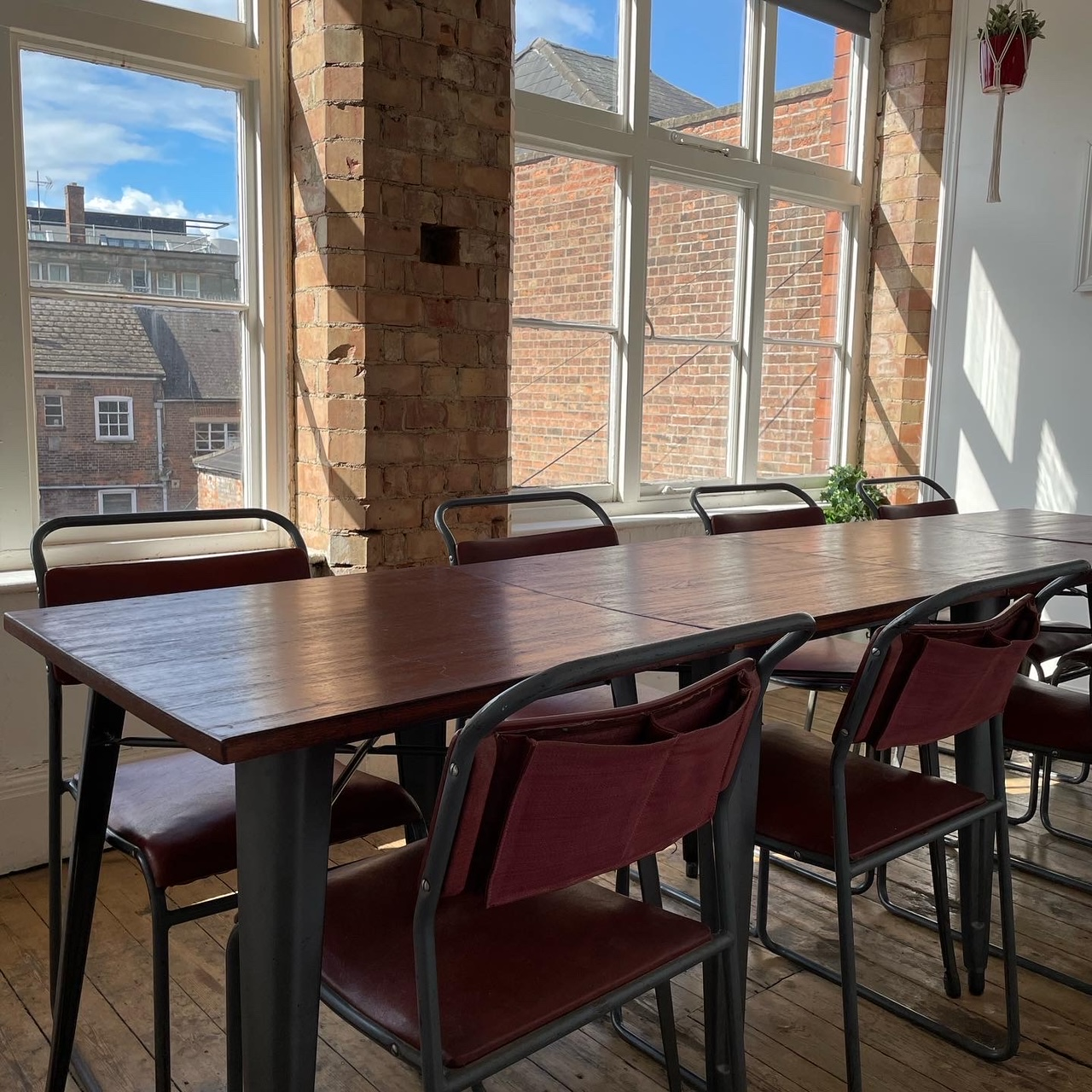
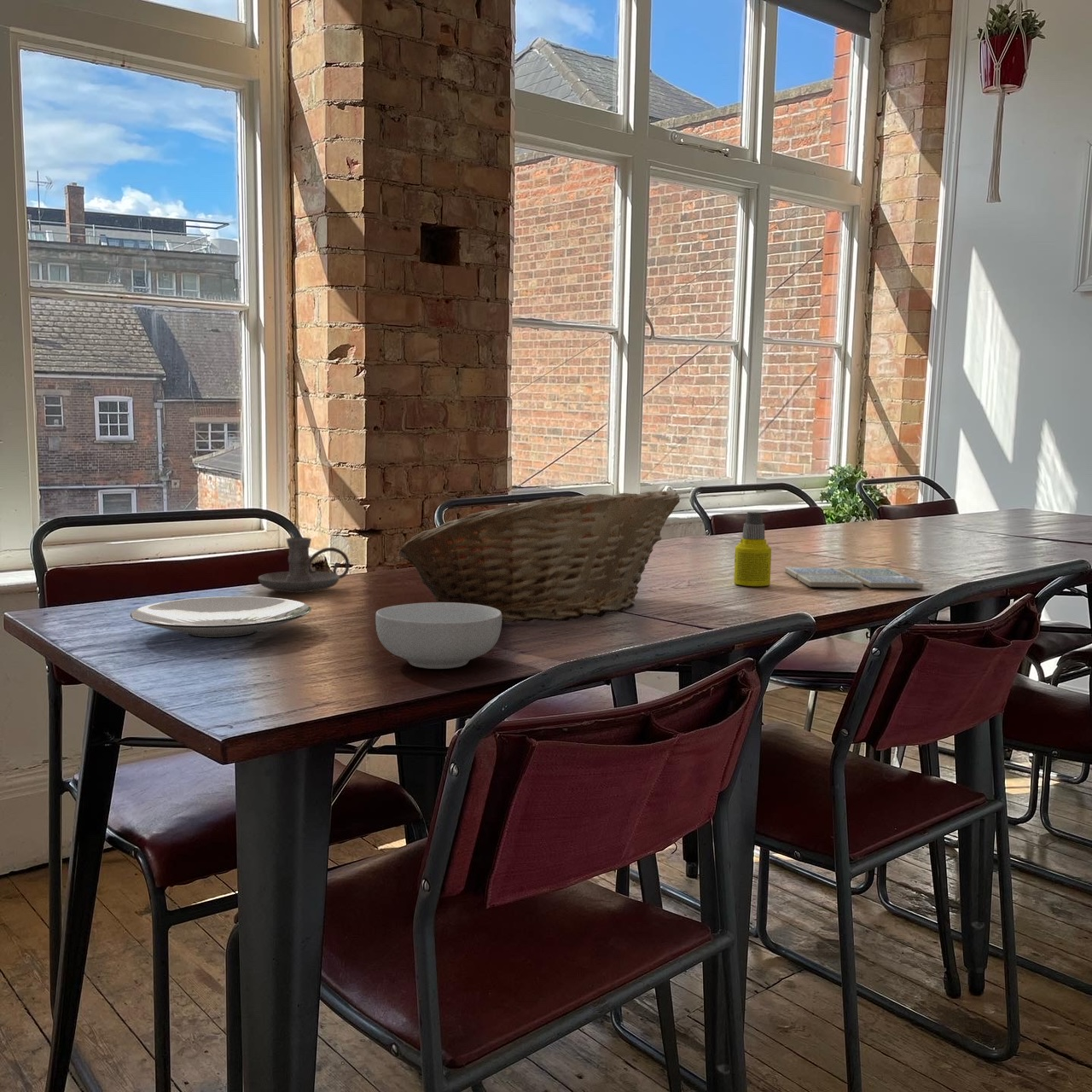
+ drink coaster [784,566,924,589]
+ candle holder [258,537,351,594]
+ bottle [734,511,772,587]
+ fruit basket [398,490,681,624]
+ cereal bowl [375,601,502,670]
+ plate [130,595,312,640]
